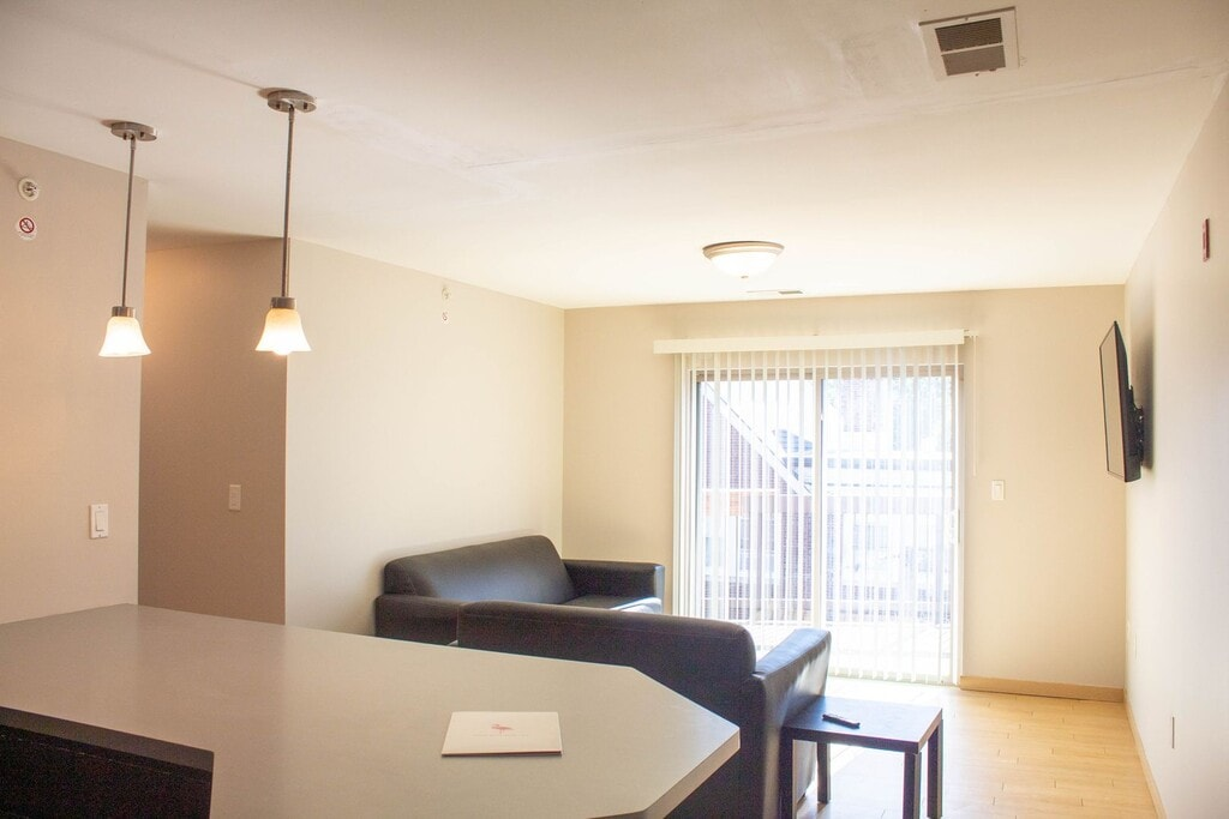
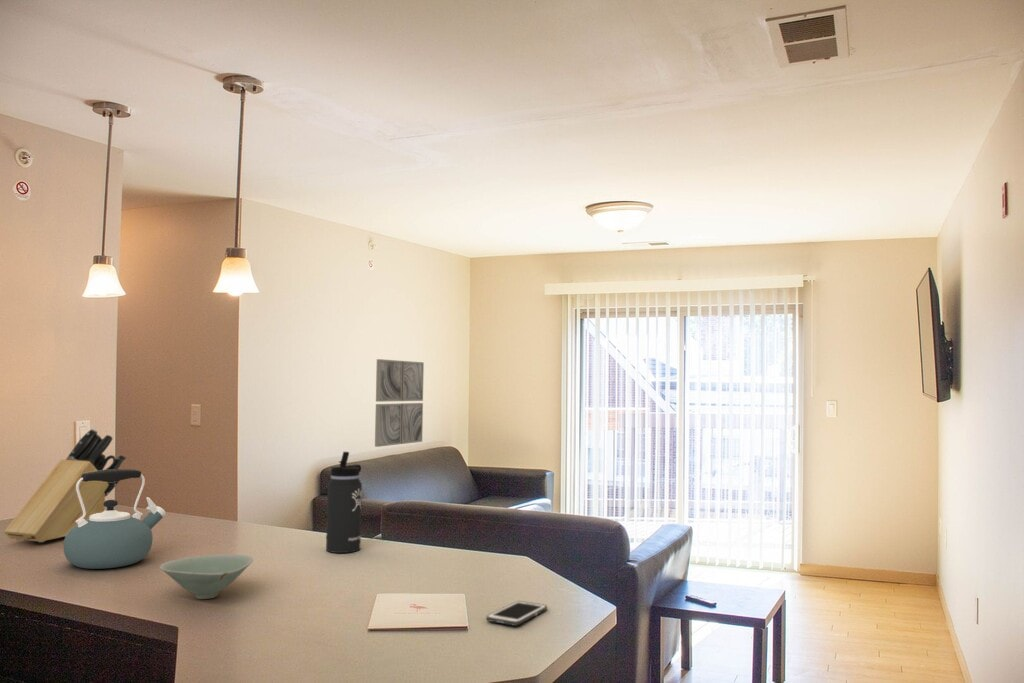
+ knife block [3,428,127,543]
+ bowl [159,553,254,600]
+ kettle [63,468,167,570]
+ cell phone [485,600,548,627]
+ thermos bottle [325,451,363,554]
+ wall art [374,358,425,448]
